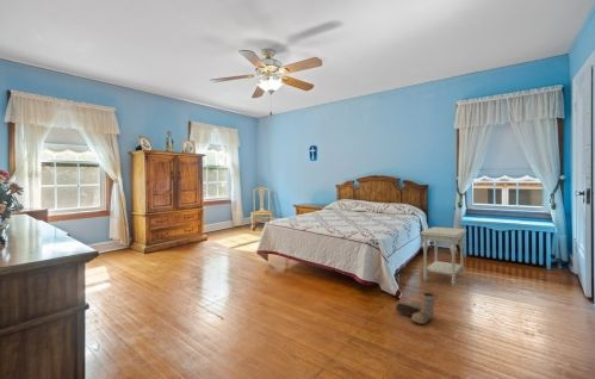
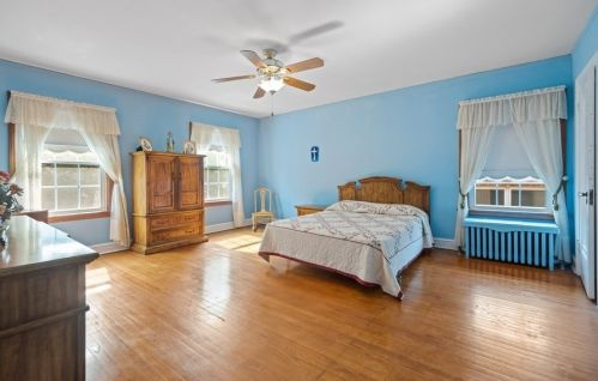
- boots [395,292,438,325]
- side table [420,225,467,287]
